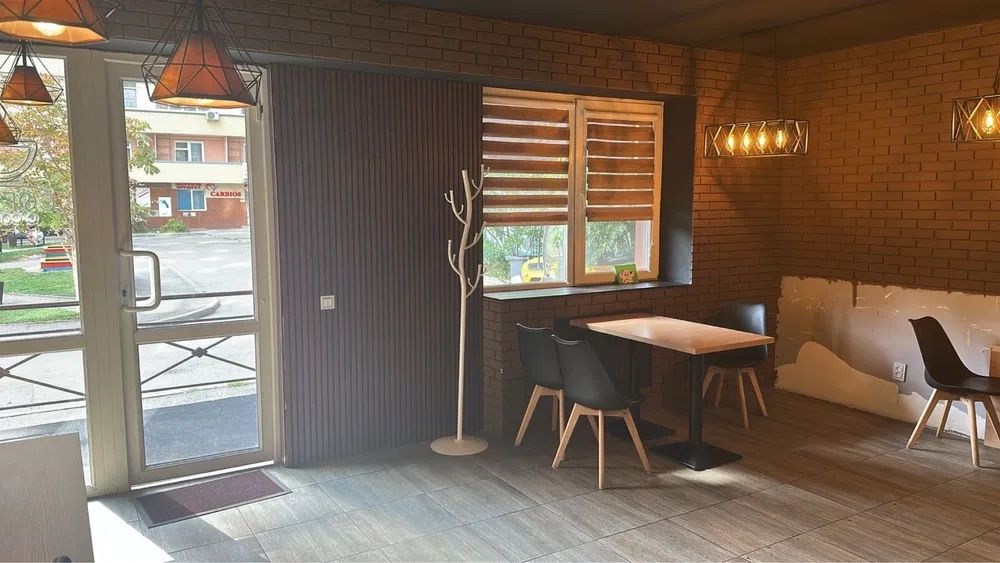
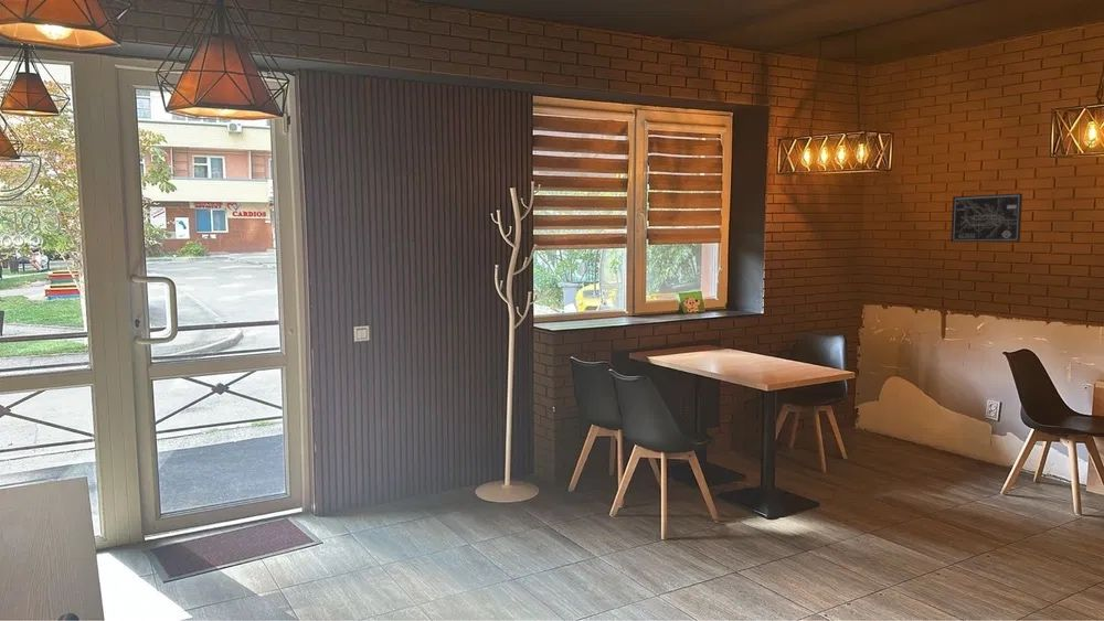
+ wall art [949,192,1023,243]
